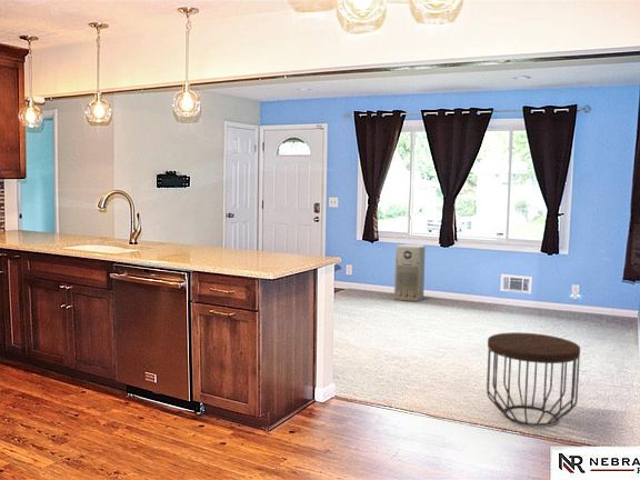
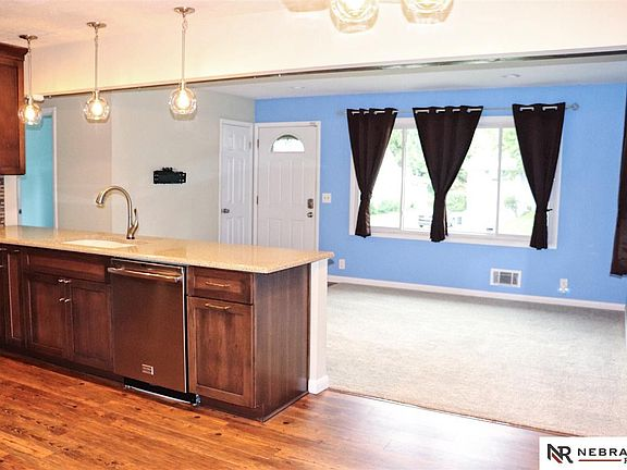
- side table [486,331,581,427]
- air purifier [393,243,427,302]
